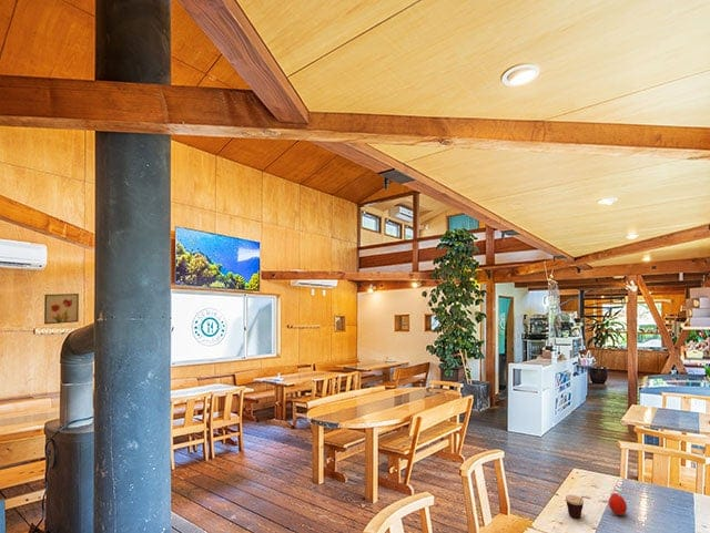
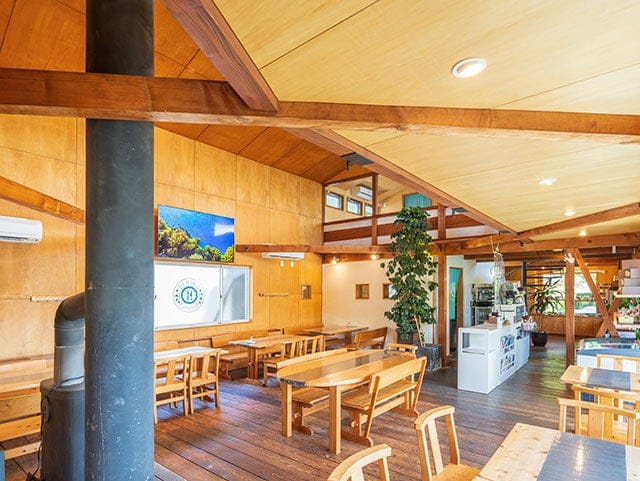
- fruit [608,492,628,516]
- cup [565,494,591,519]
- wall art [43,293,80,326]
